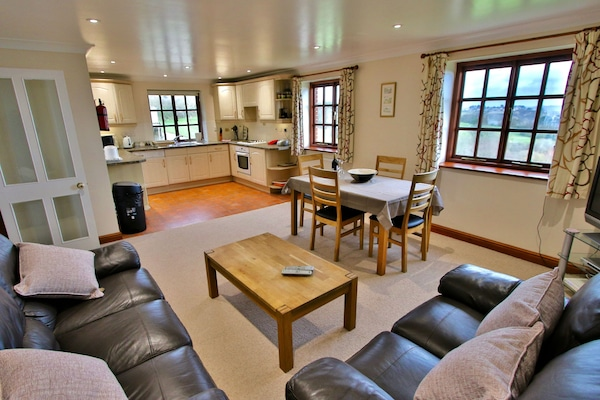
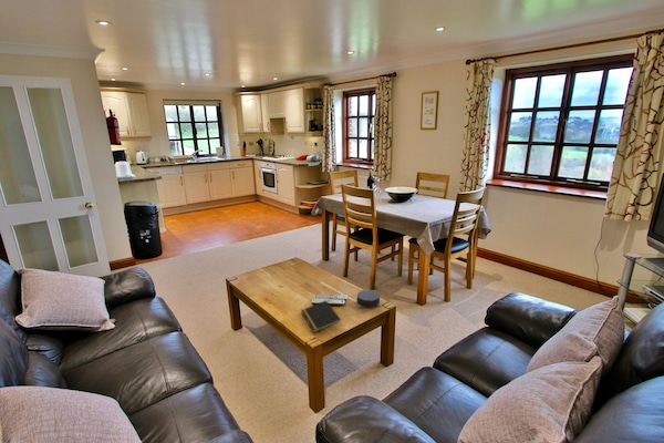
+ candle [356,289,382,309]
+ notepad [300,299,342,333]
